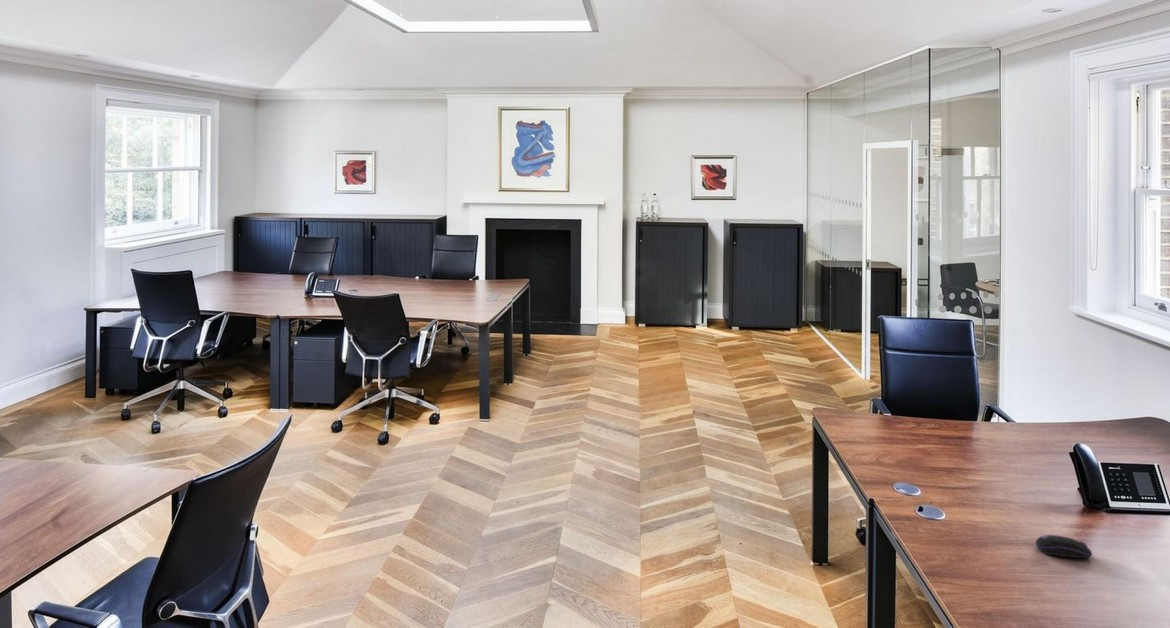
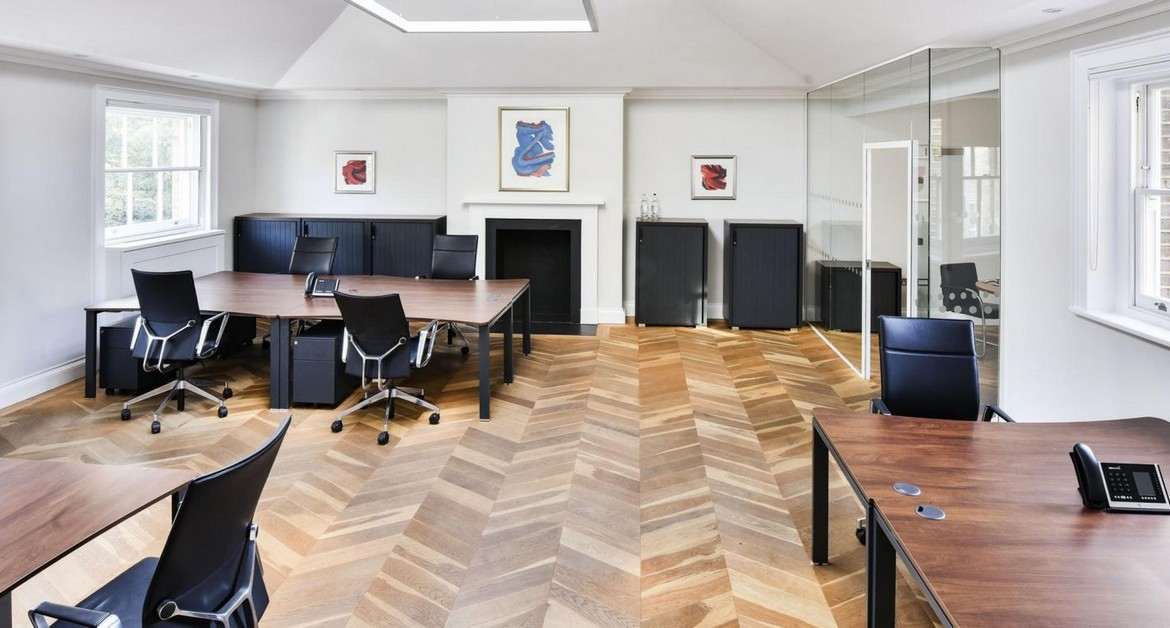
- computer mouse [1035,534,1093,559]
